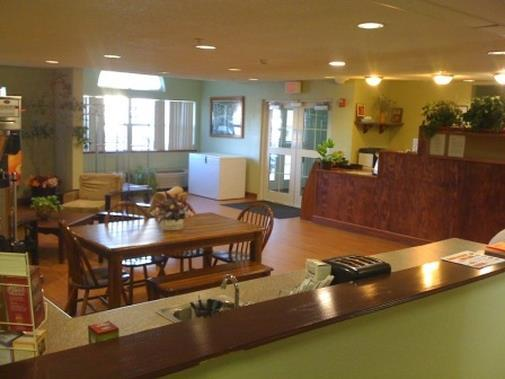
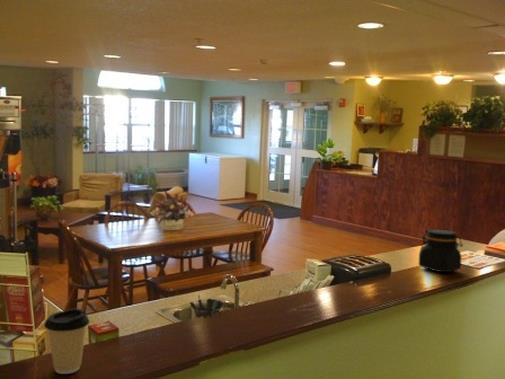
+ coffee cup [43,307,91,375]
+ jar [418,228,464,273]
